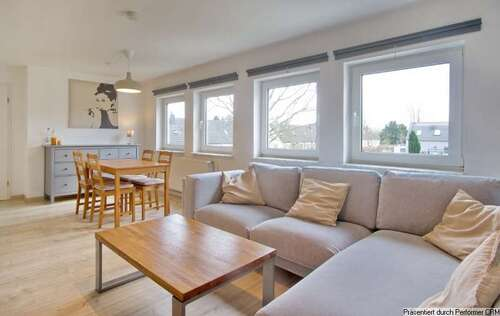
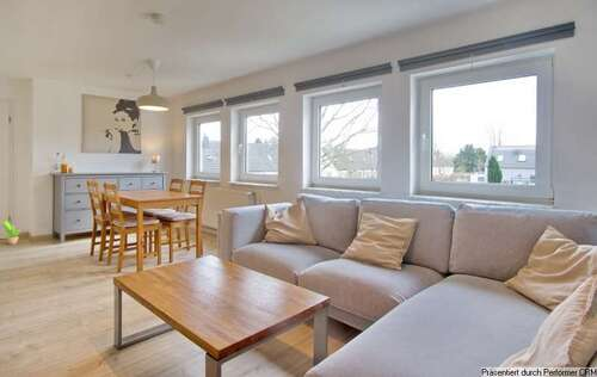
+ potted plant [0,218,26,246]
